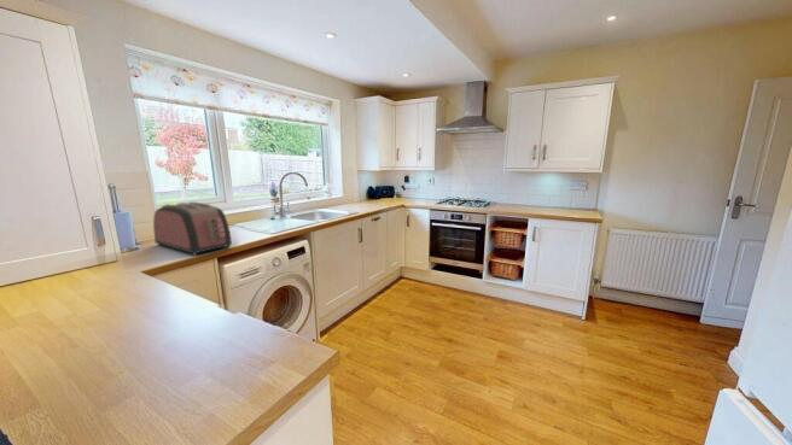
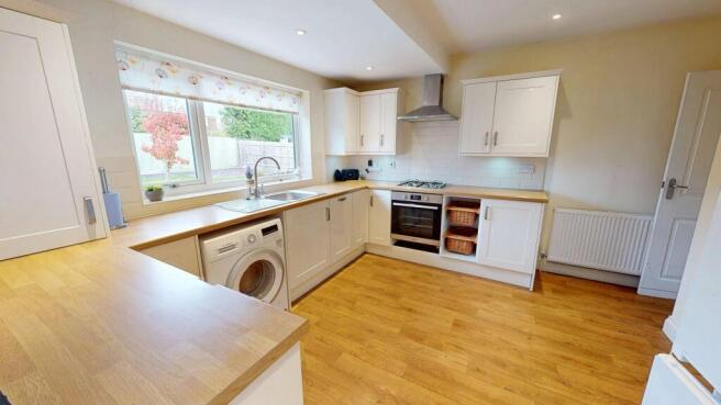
- toaster [152,201,233,257]
